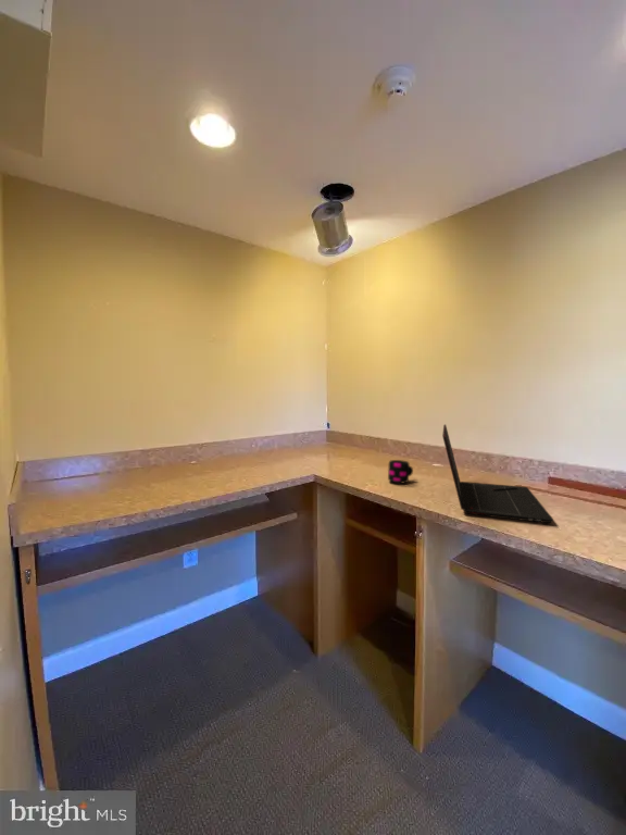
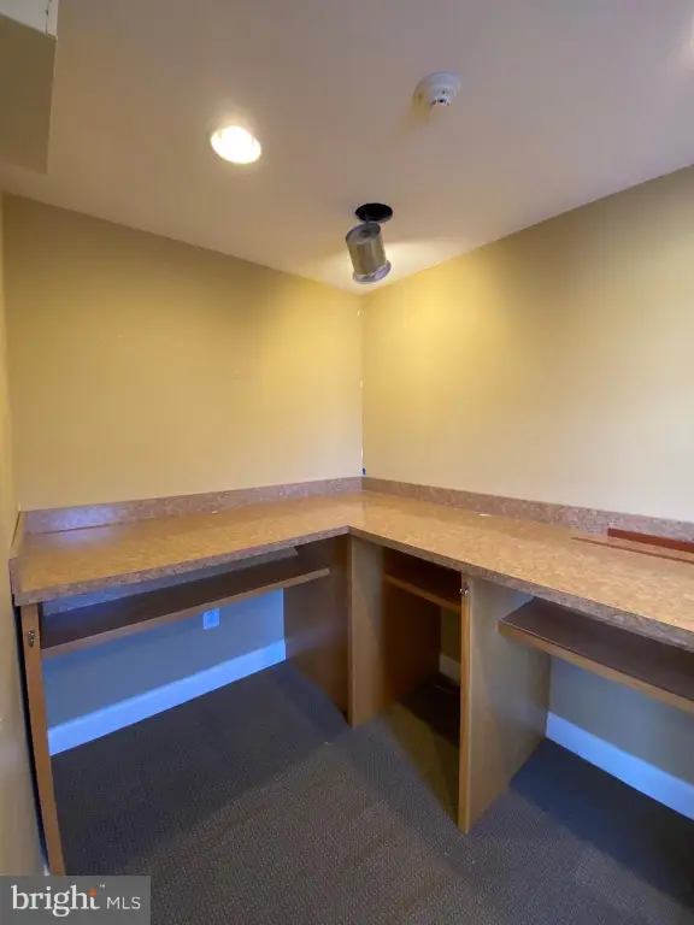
- laptop [441,423,554,524]
- mug [387,459,414,485]
